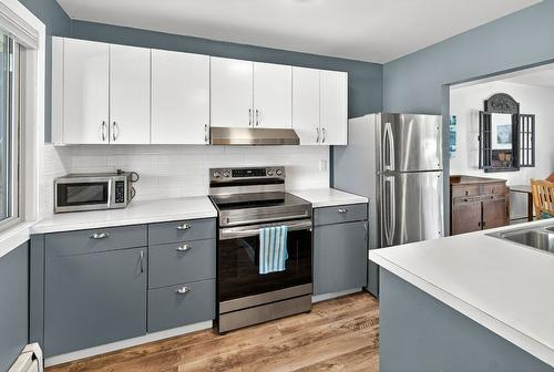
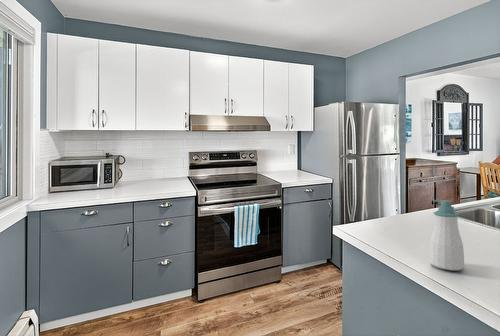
+ soap bottle [429,199,465,271]
